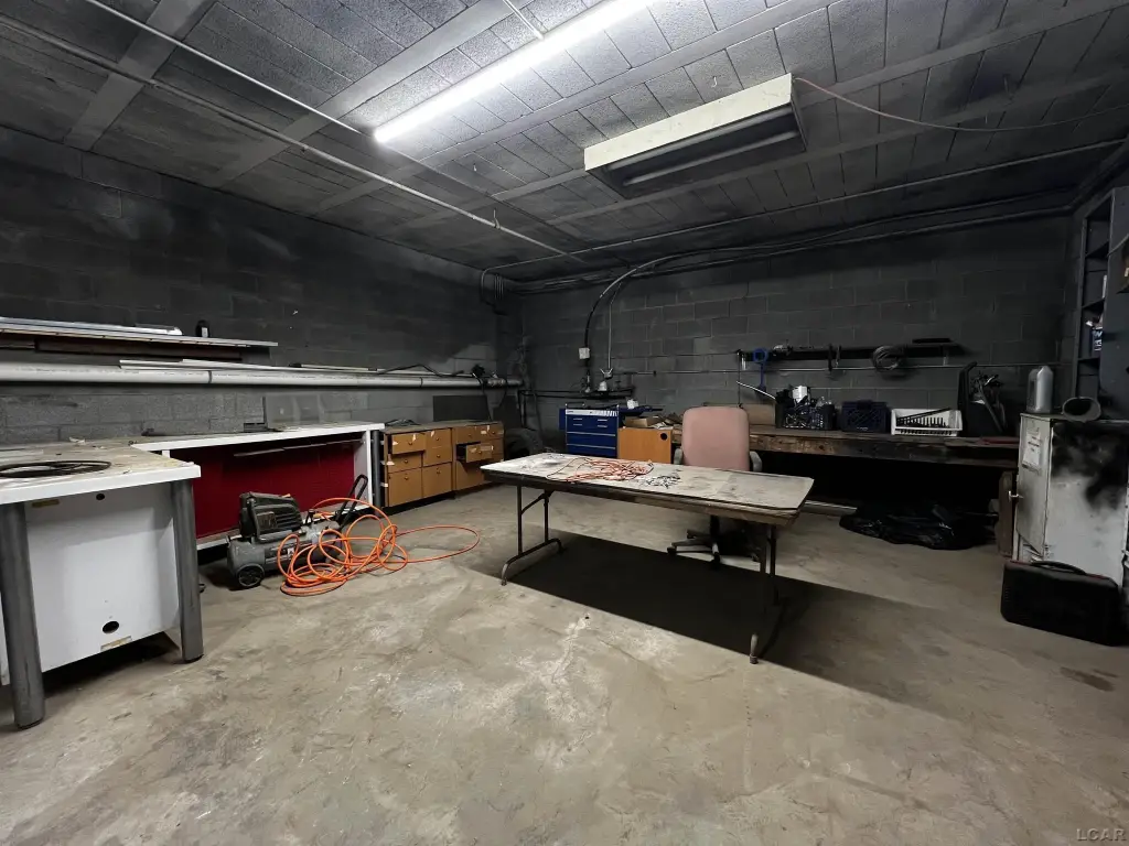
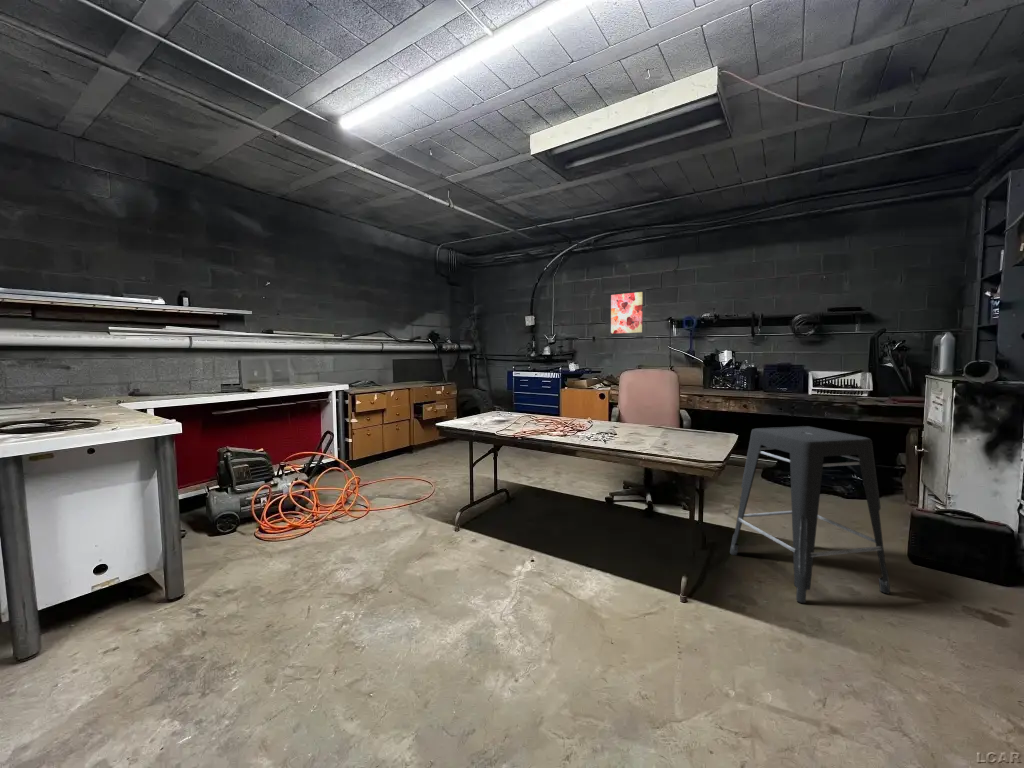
+ wall art [610,291,644,335]
+ stool [729,425,891,604]
